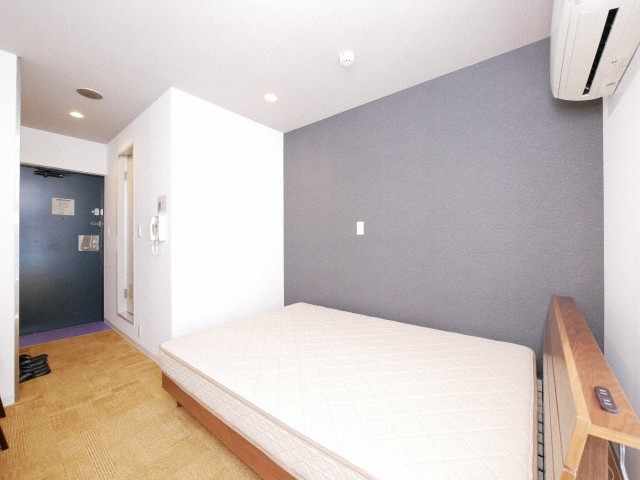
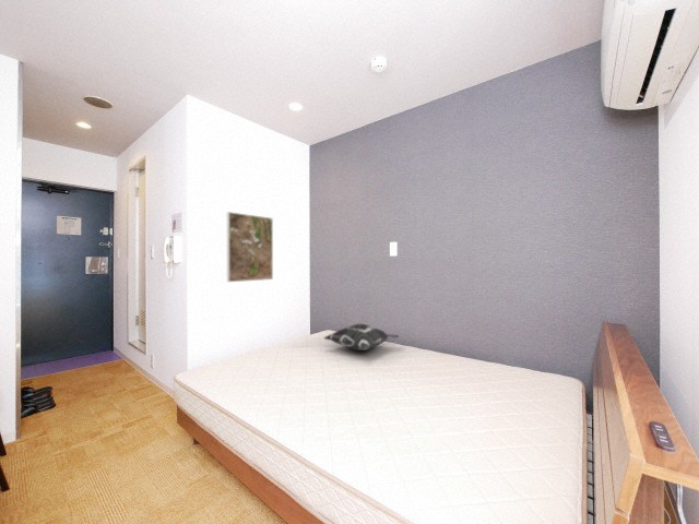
+ decorative pillow [322,323,400,352]
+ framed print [226,211,274,283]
